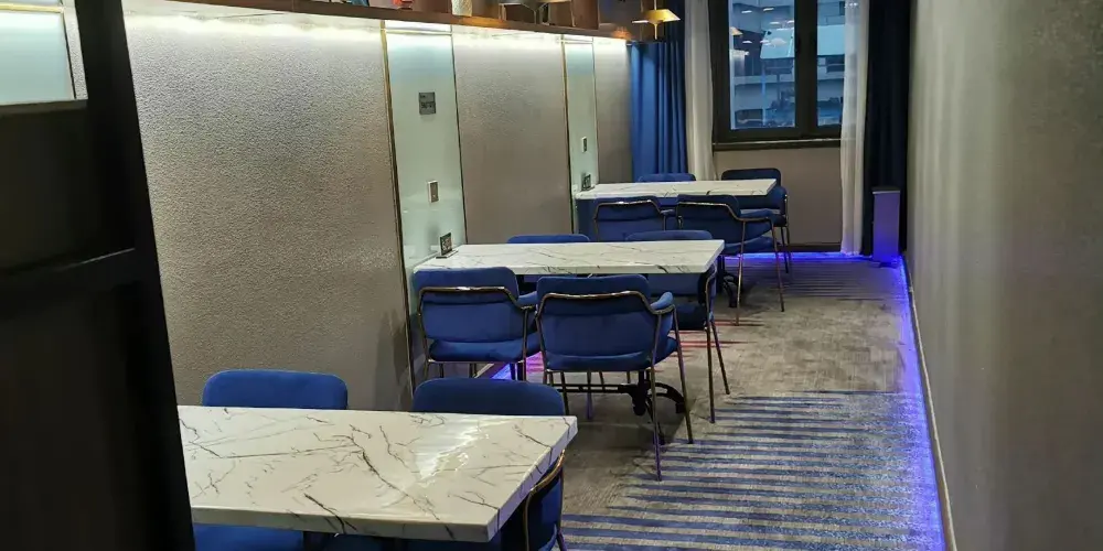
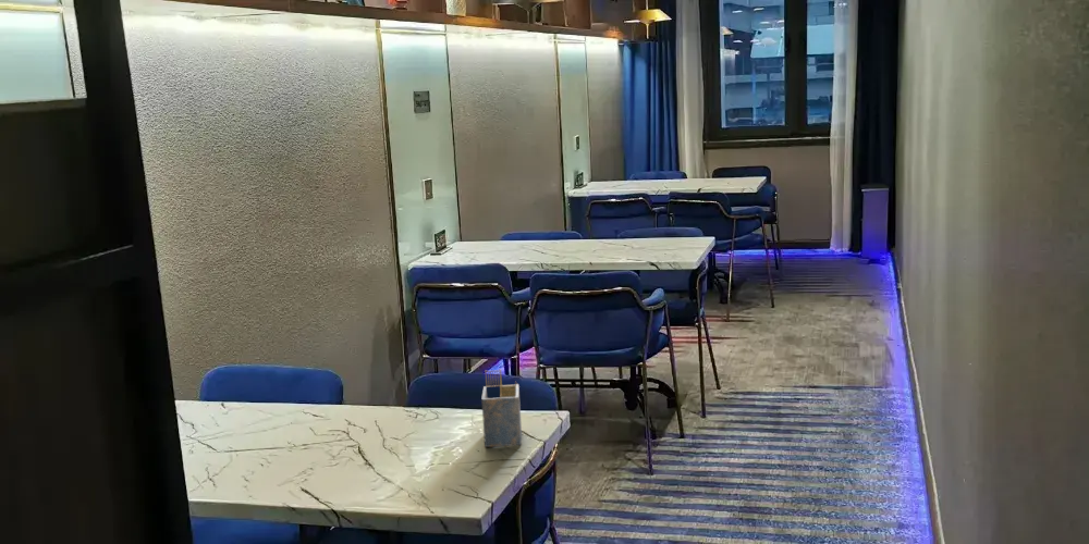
+ napkin holder [480,368,523,448]
